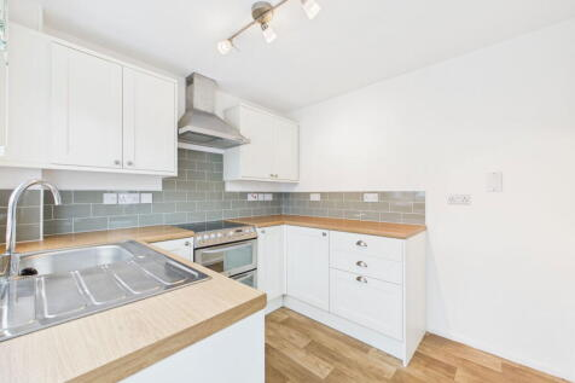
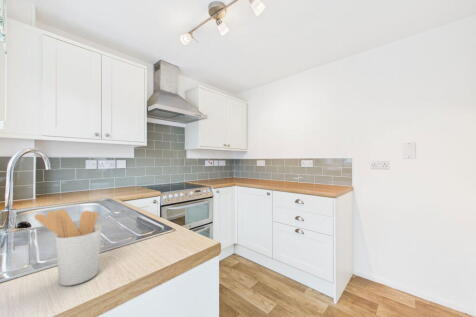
+ utensil holder [34,208,103,287]
